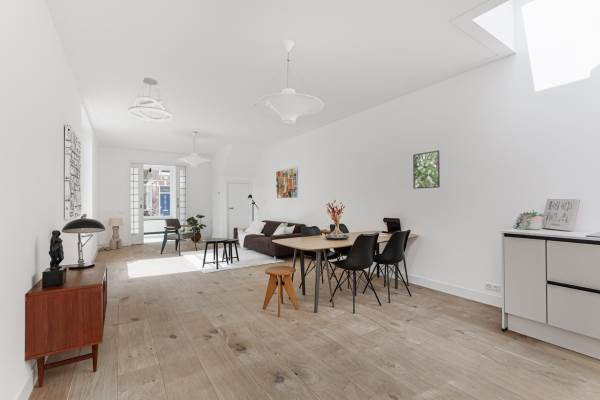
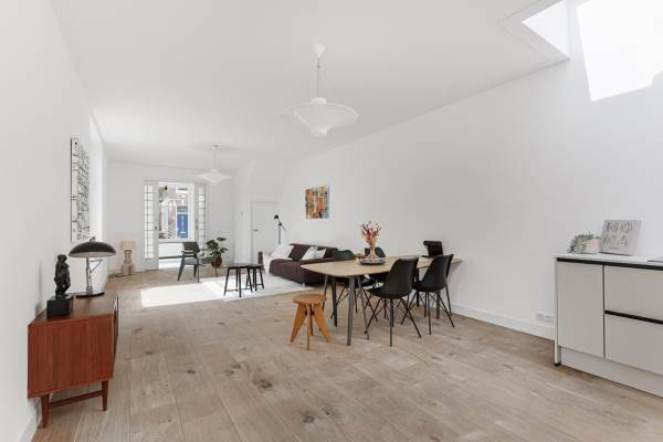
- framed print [412,149,441,190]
- pendant light [127,77,173,122]
